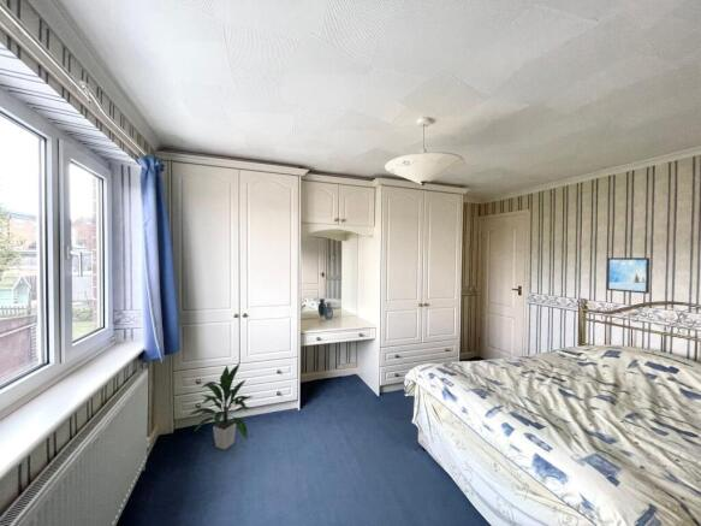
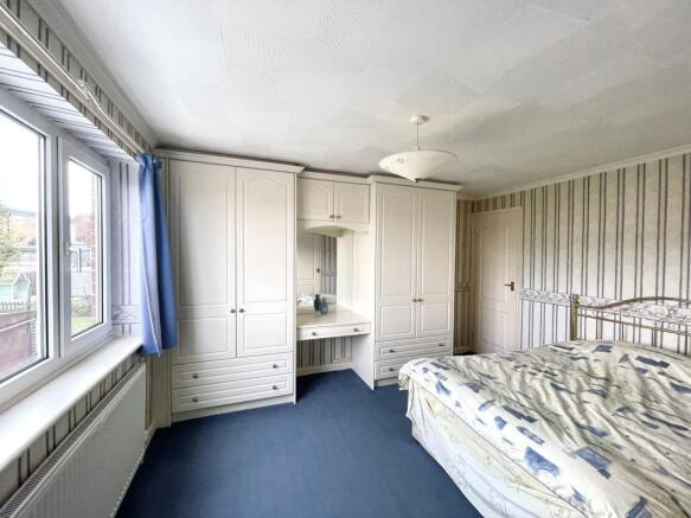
- indoor plant [186,361,255,450]
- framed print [606,256,650,295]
